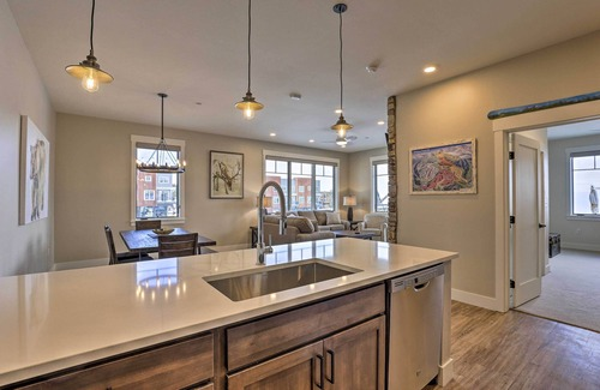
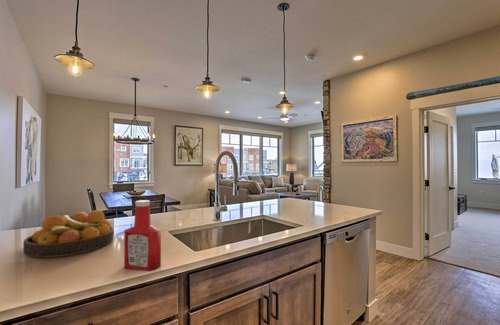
+ soap bottle [123,199,162,272]
+ fruit bowl [22,209,115,258]
